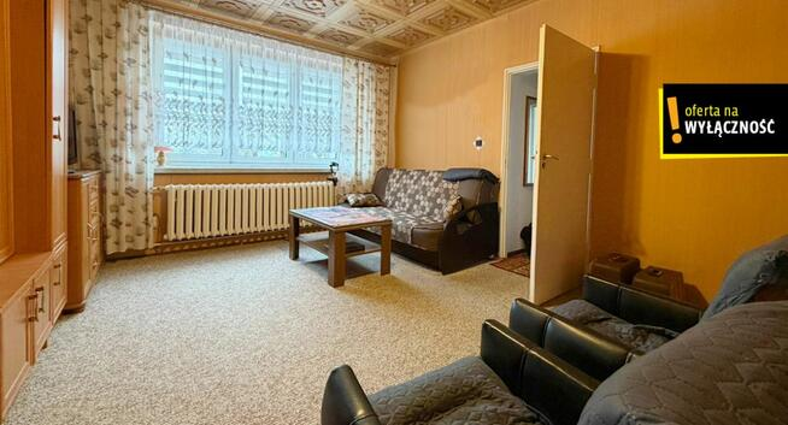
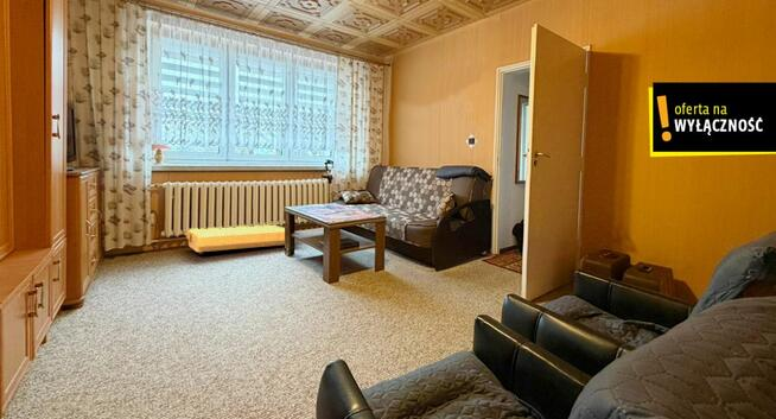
+ ottoman [185,224,286,255]
